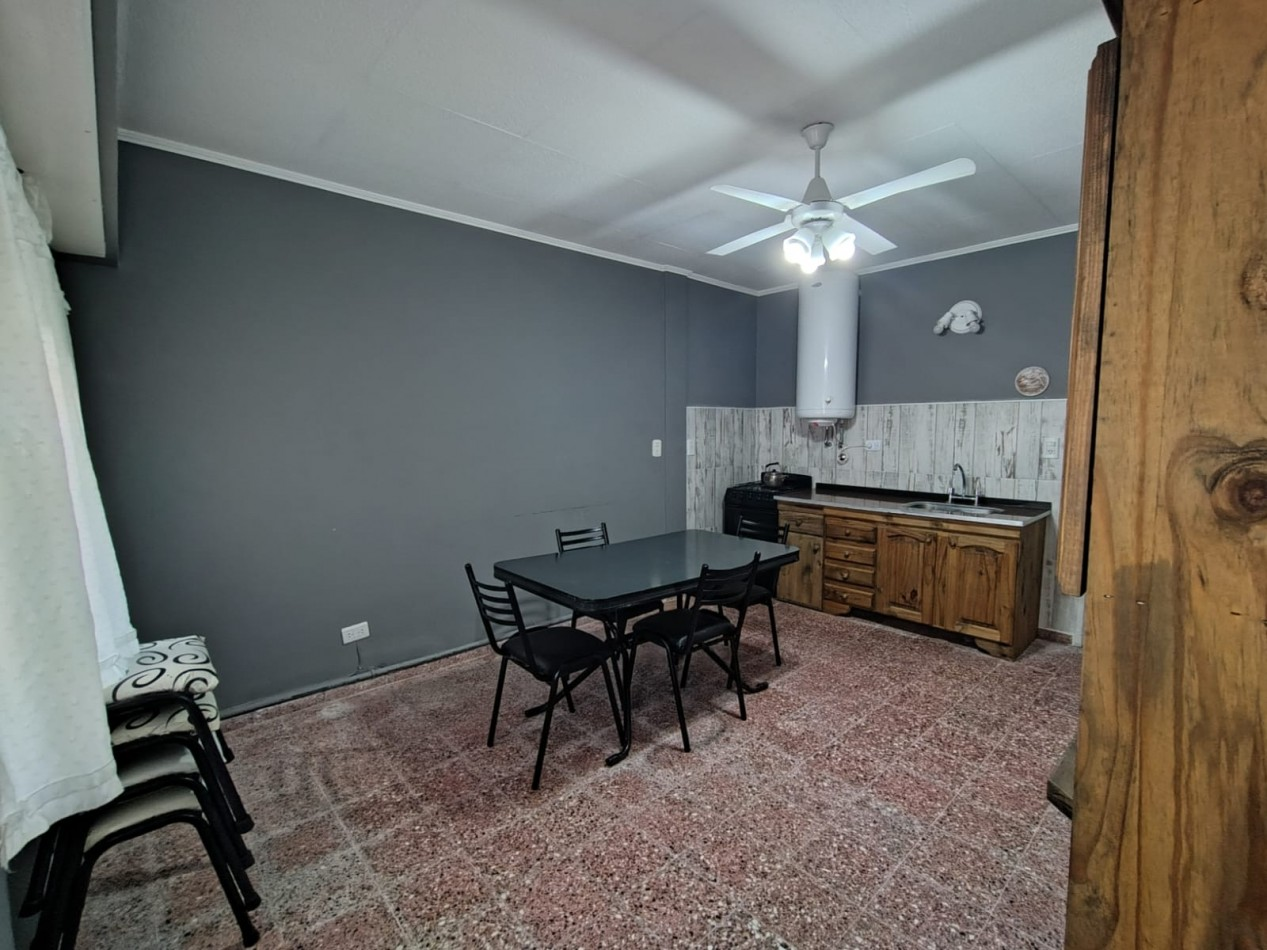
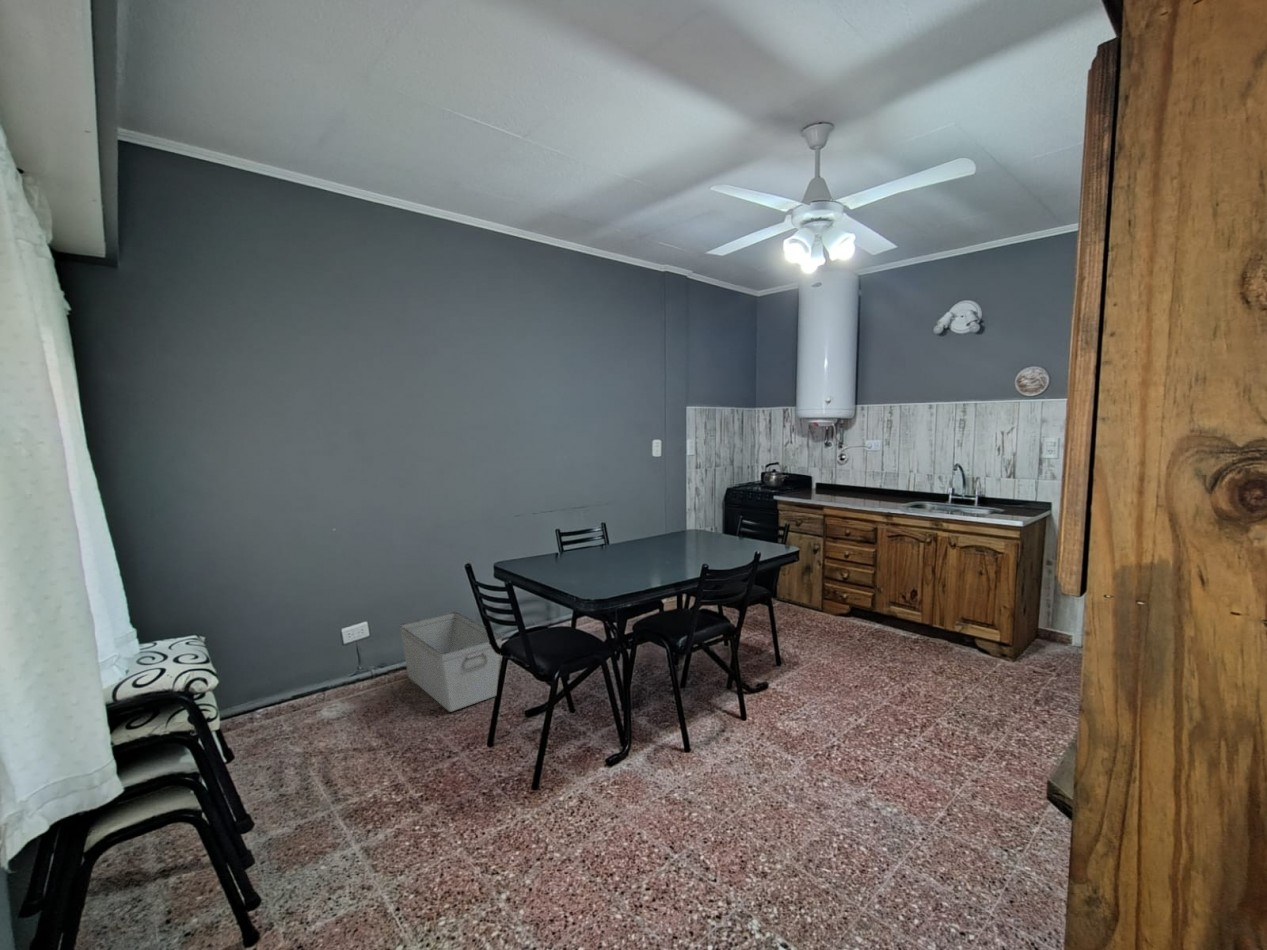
+ storage bin [398,611,503,713]
